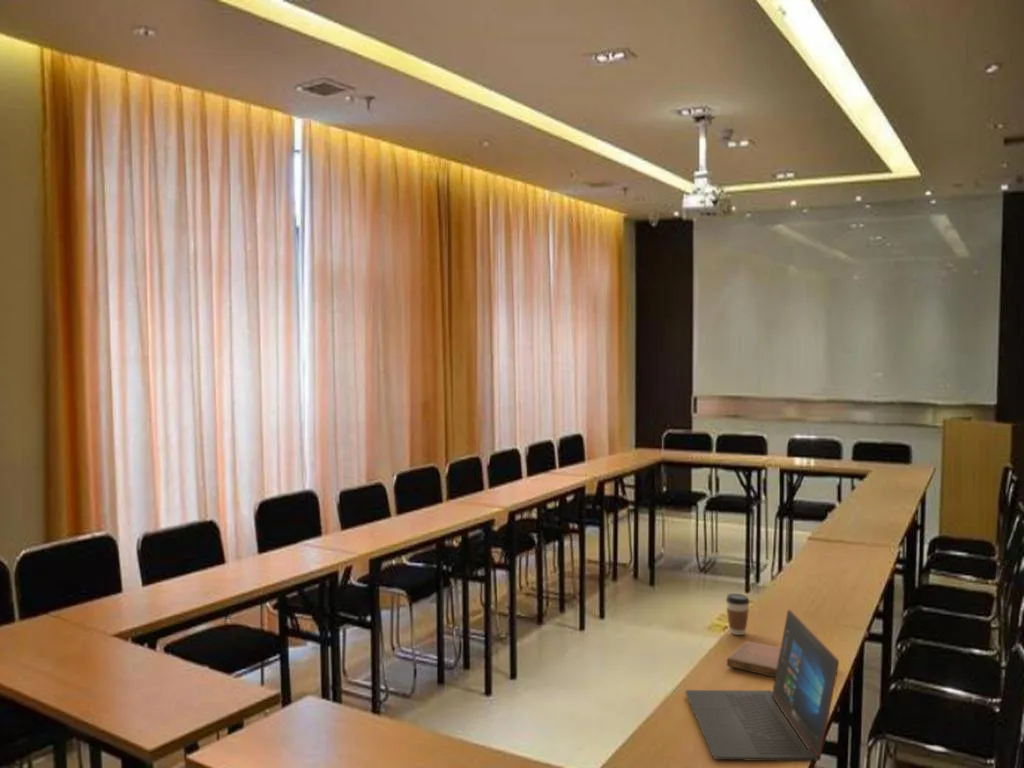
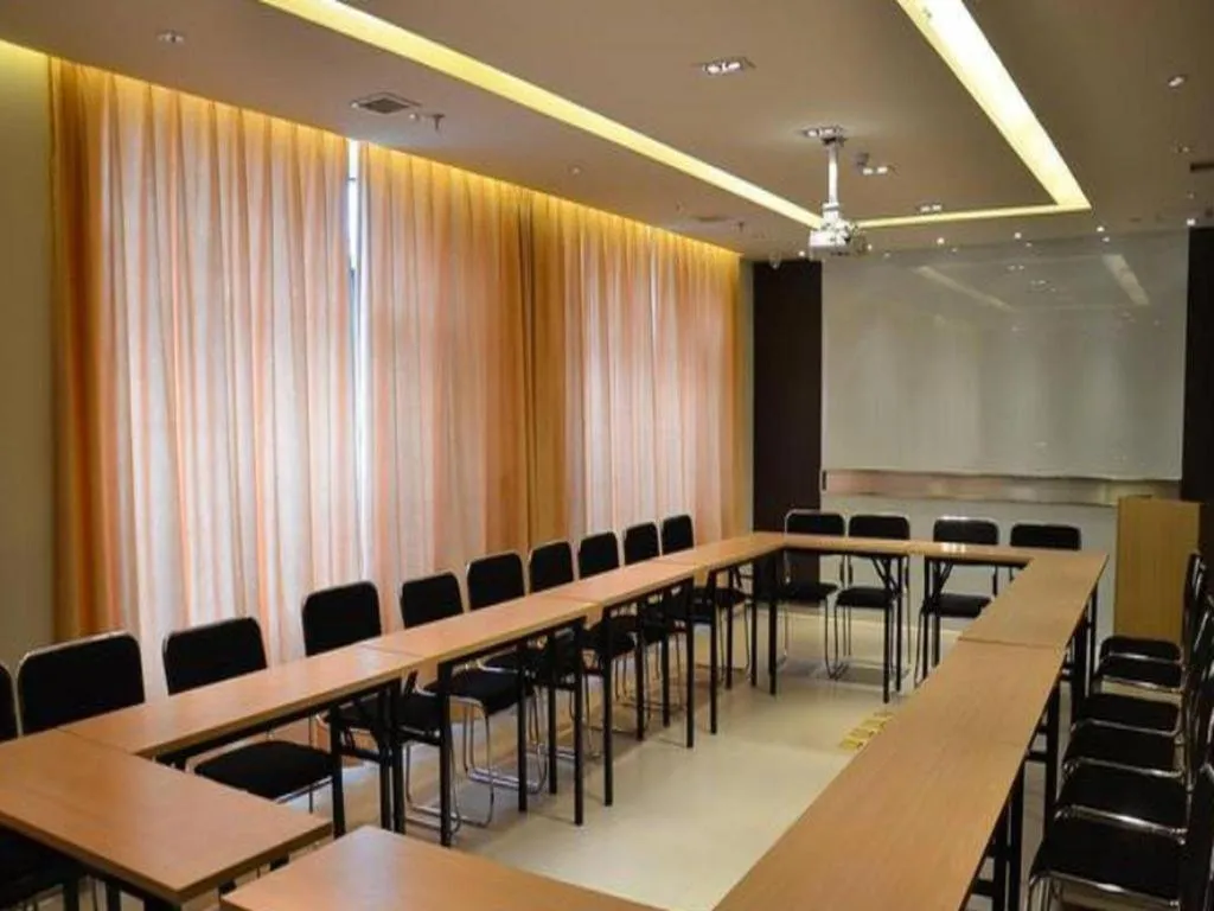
- notebook [726,641,781,678]
- laptop [684,609,840,762]
- coffee cup [725,593,750,636]
